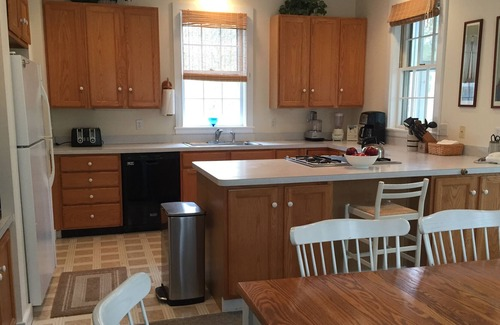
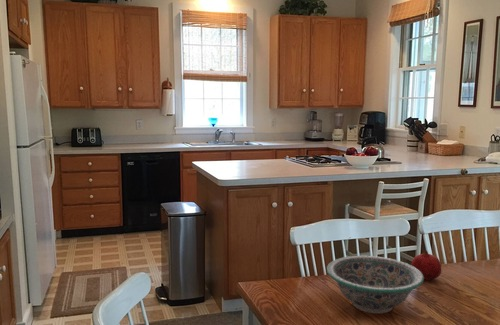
+ decorative bowl [326,255,425,315]
+ fruit [410,249,442,281]
